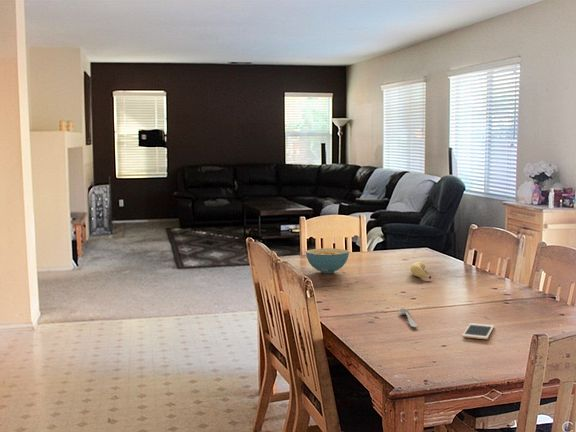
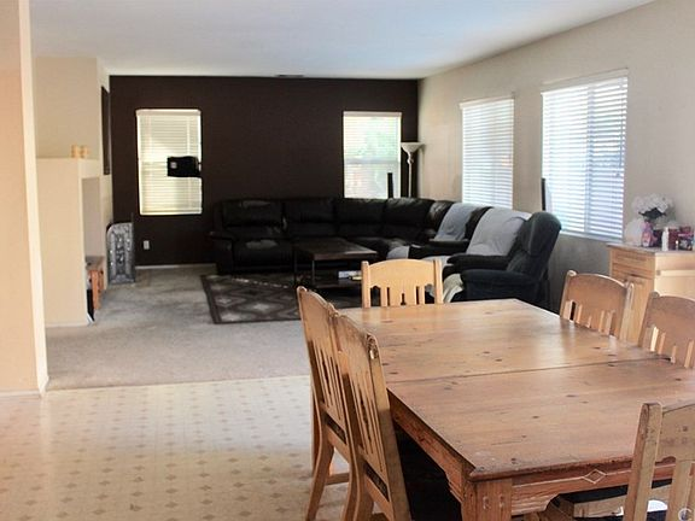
- spoon [398,308,418,328]
- banana [409,261,432,280]
- cell phone [461,322,495,340]
- cereal bowl [305,247,350,274]
